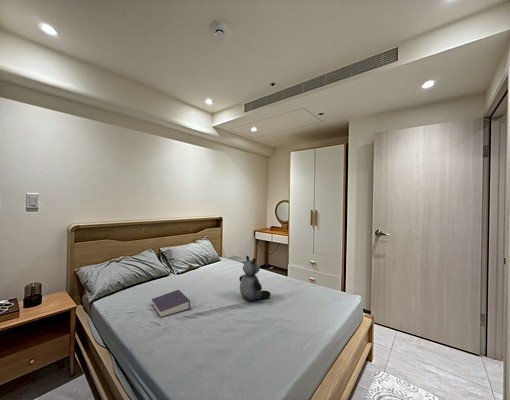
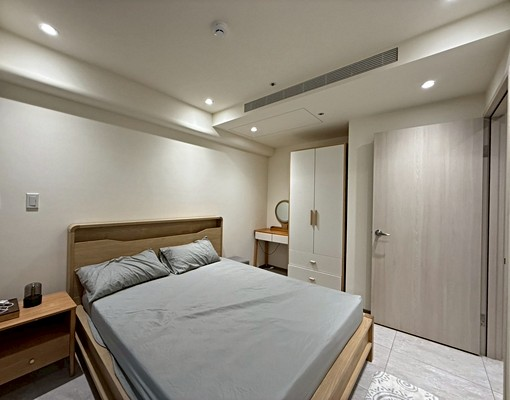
- teddy bear [238,255,272,301]
- book [151,289,191,318]
